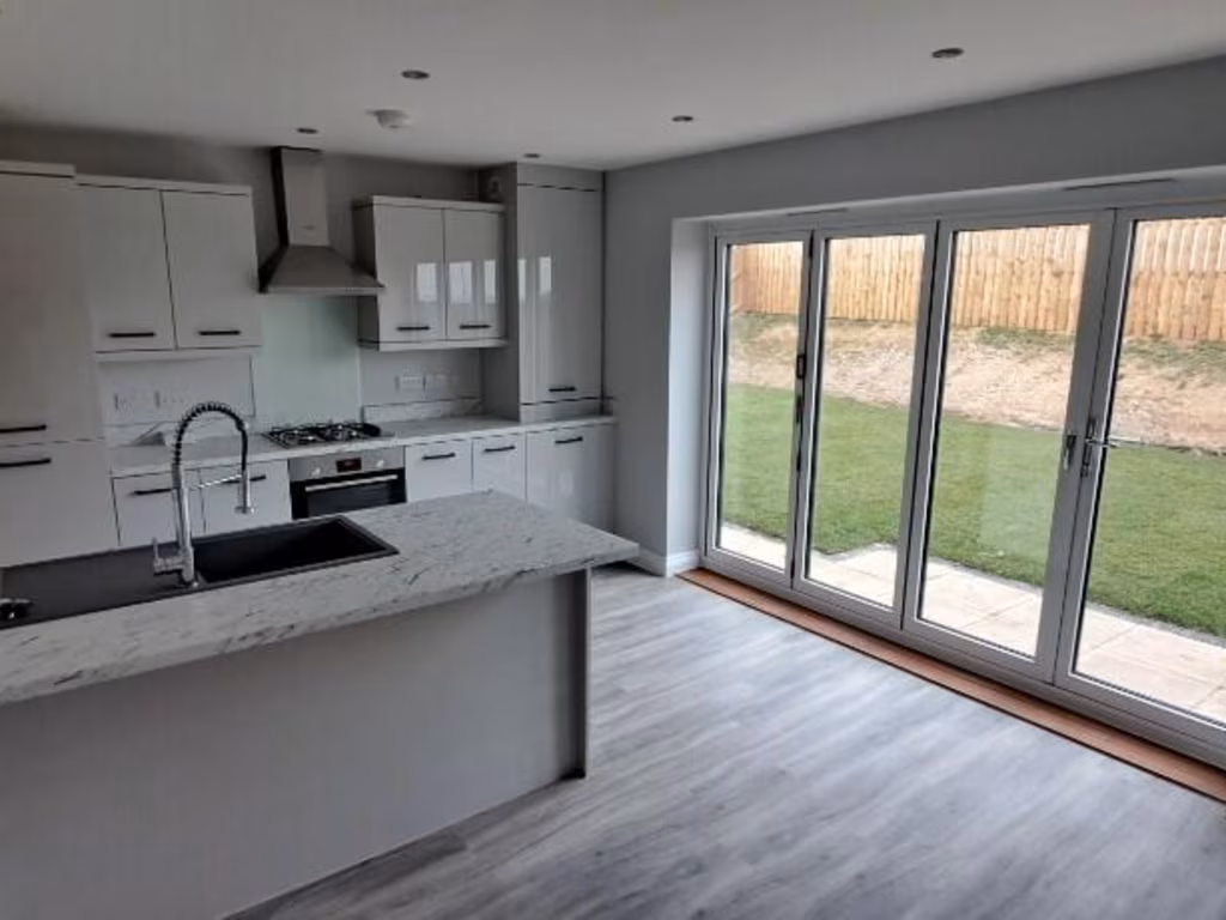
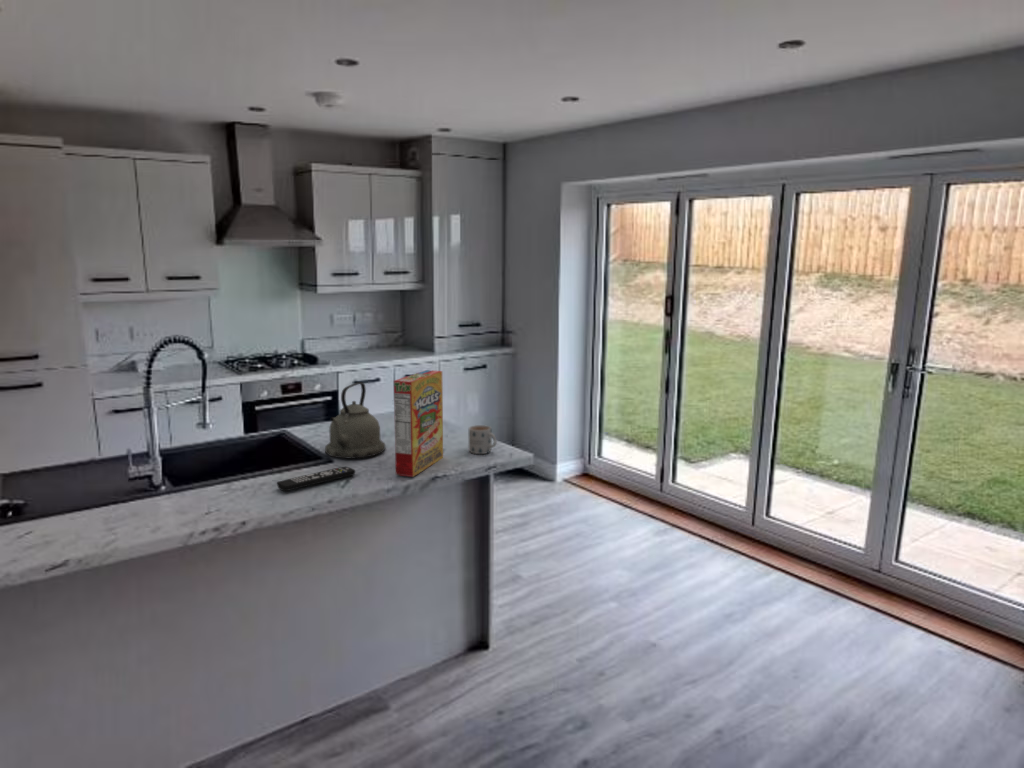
+ kettle [324,381,387,460]
+ cereal box [393,369,444,478]
+ mug [468,424,497,455]
+ remote control [276,466,356,492]
